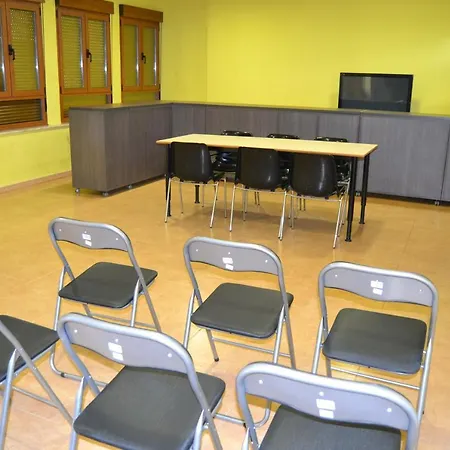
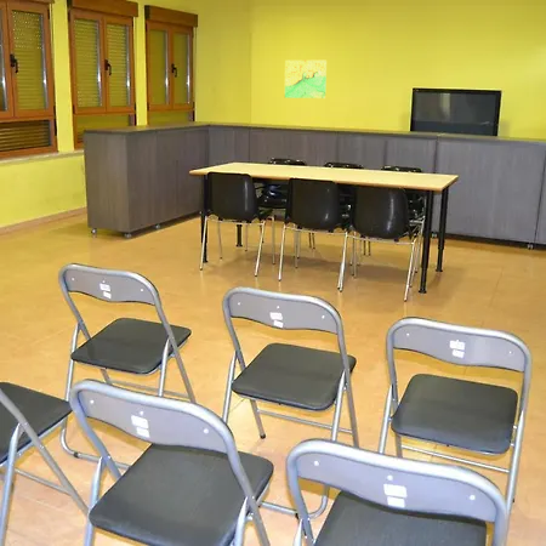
+ map [284,59,328,99]
